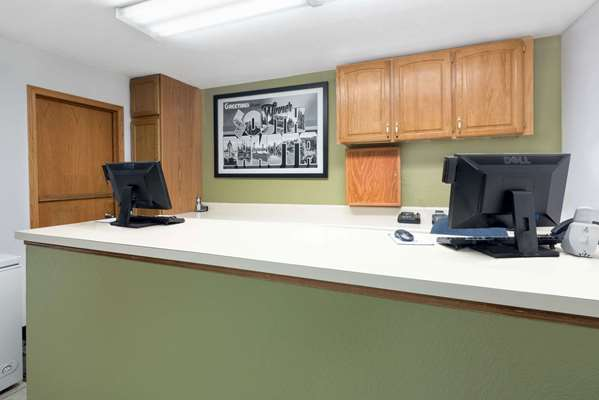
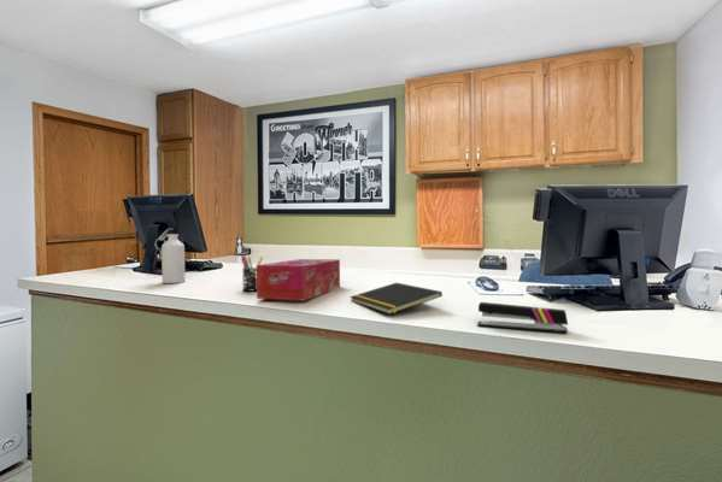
+ pen holder [240,252,264,292]
+ water bottle [154,224,186,284]
+ stapler [476,301,569,334]
+ notepad [348,282,444,316]
+ tissue box [256,258,341,301]
